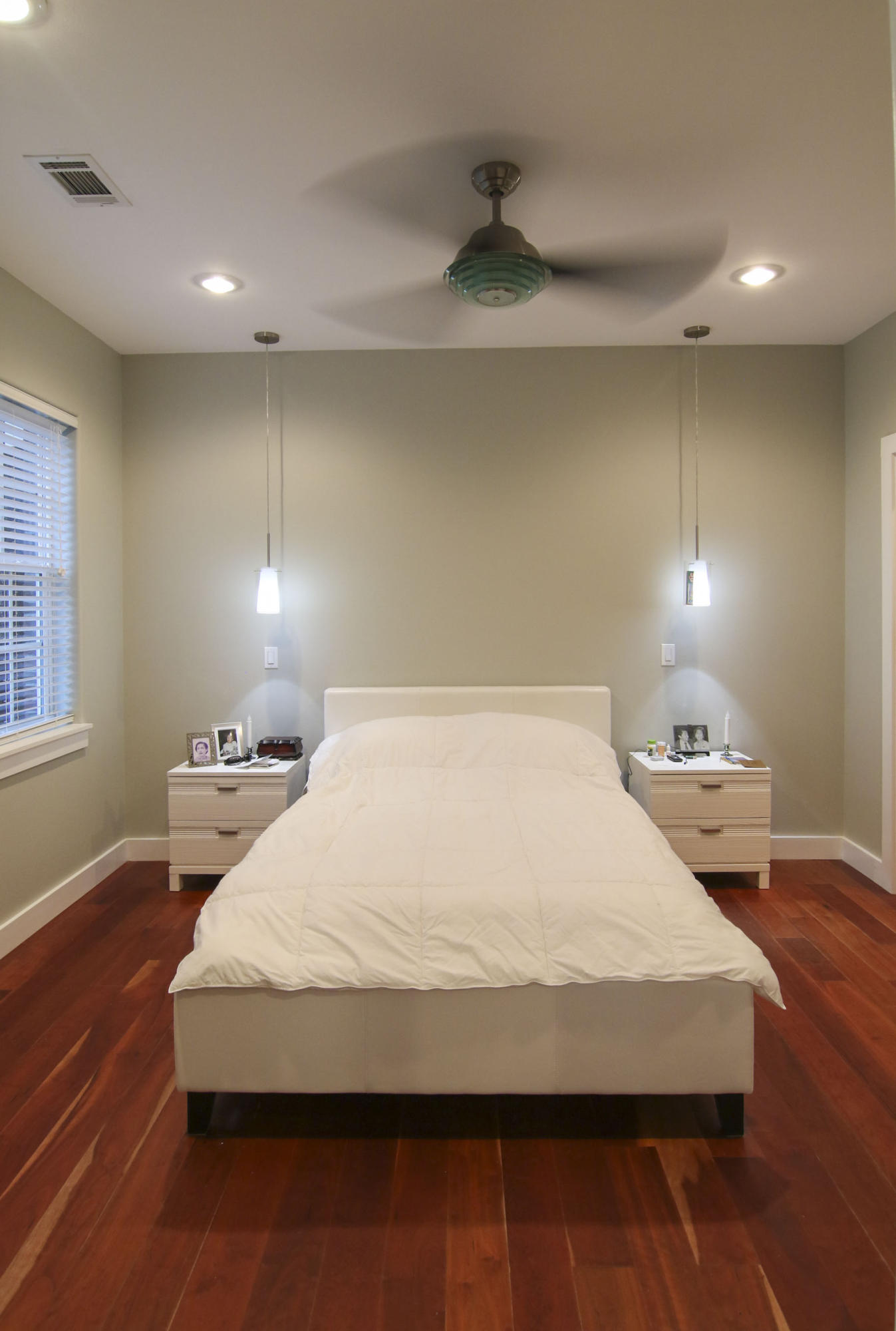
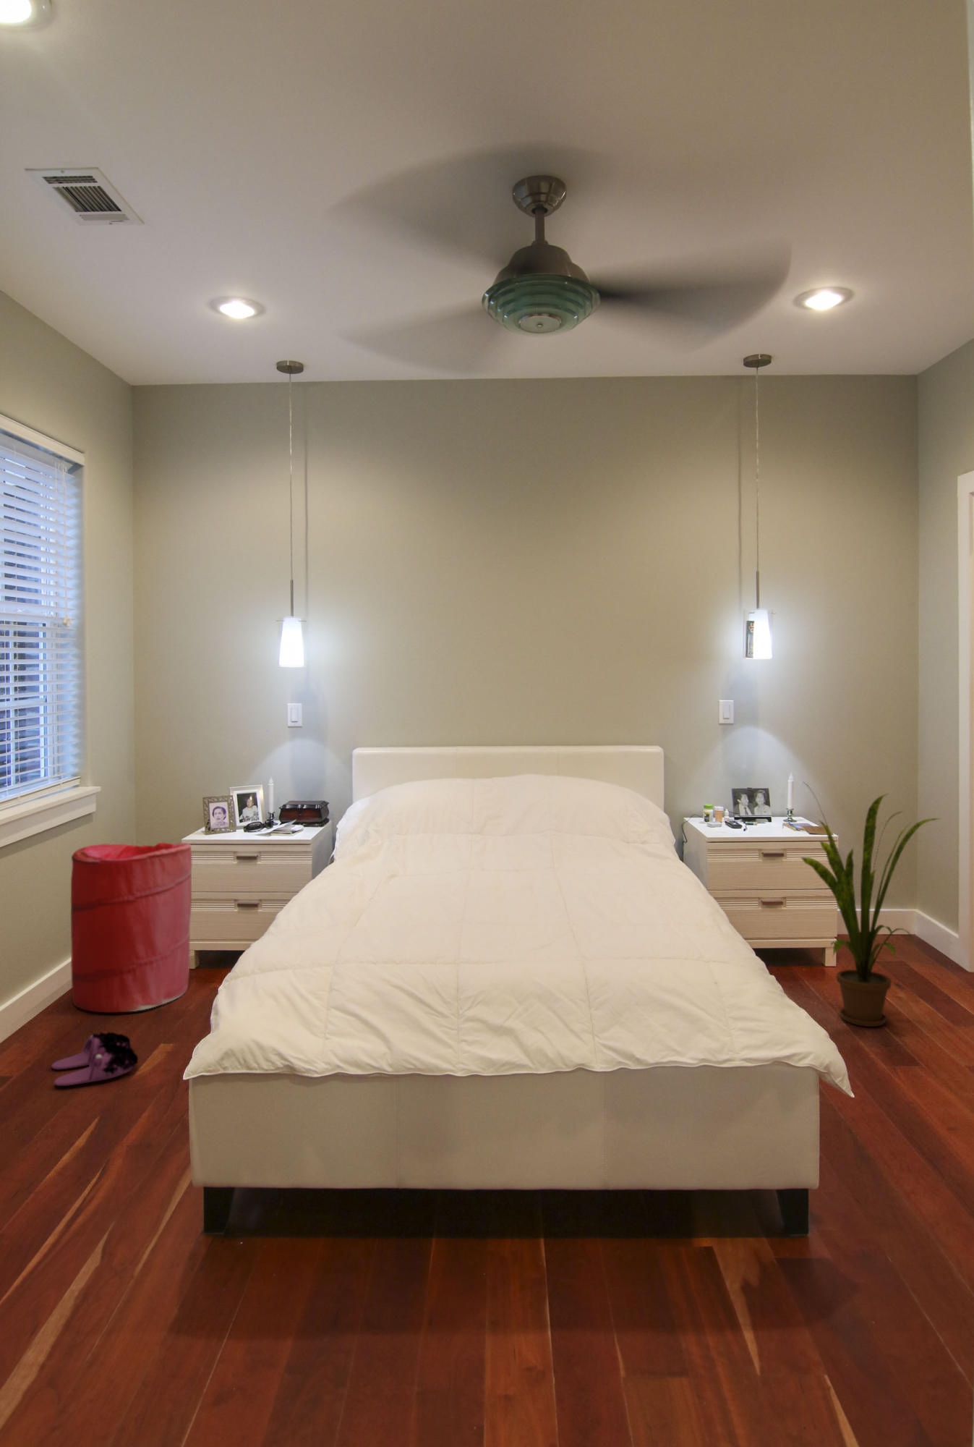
+ slippers [51,1031,139,1087]
+ laundry hamper [71,843,192,1013]
+ house plant [799,782,940,1027]
